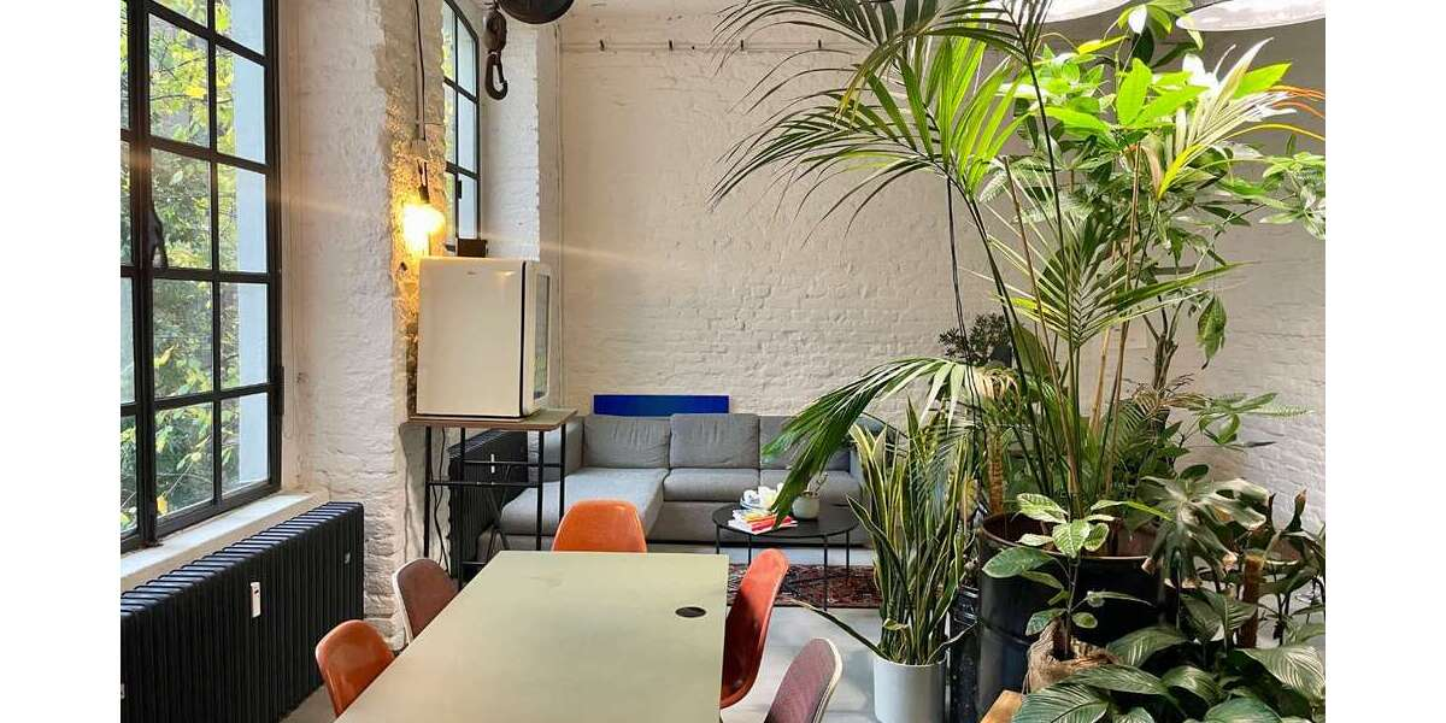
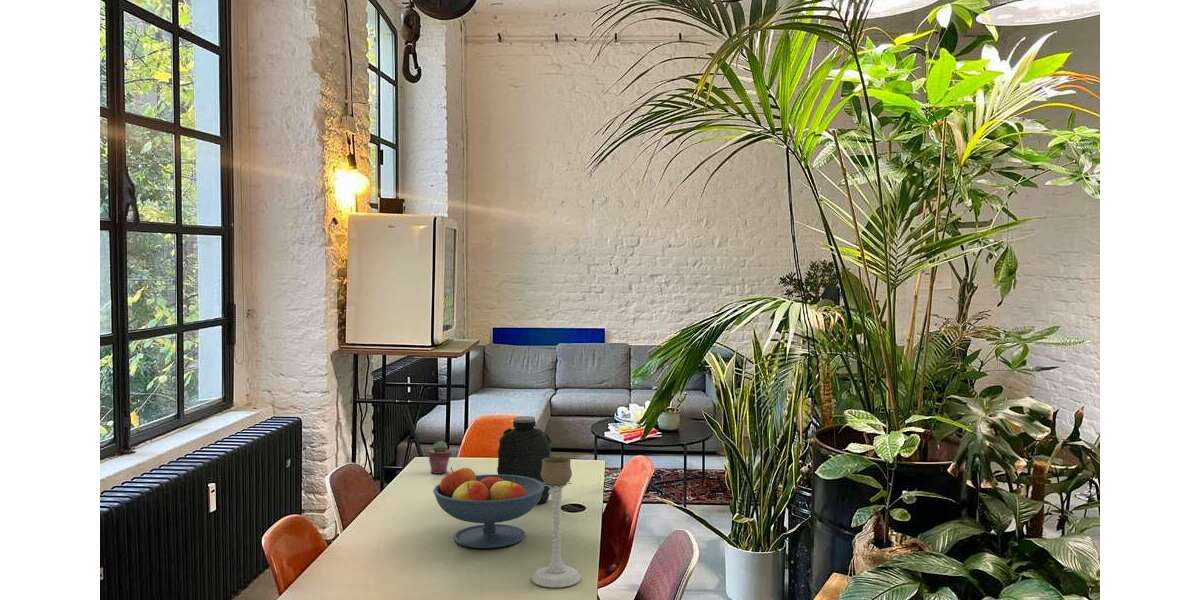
+ candle holder [531,456,582,588]
+ water jug [496,415,552,505]
+ fruit bowl [432,467,544,549]
+ potted succulent [426,440,452,475]
